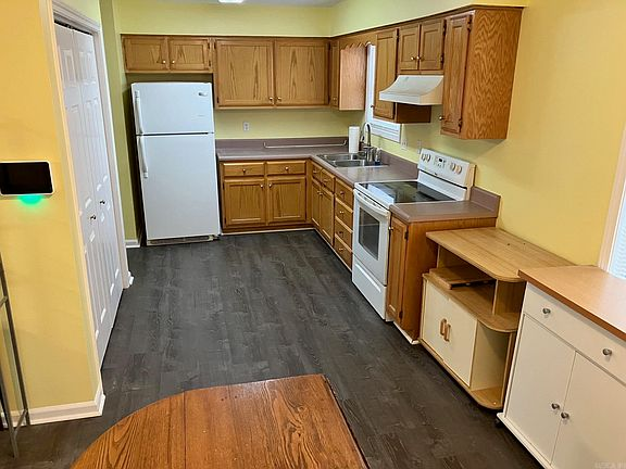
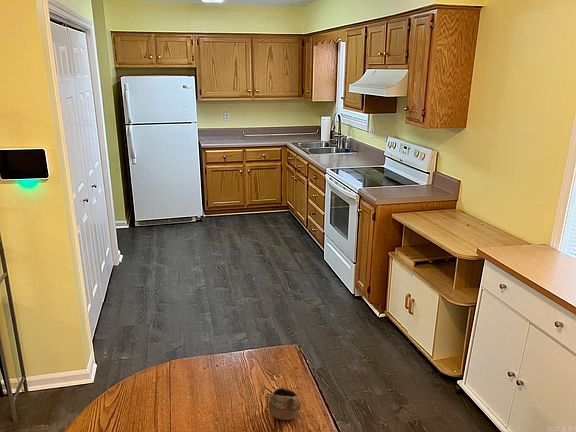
+ cup [267,387,302,421]
